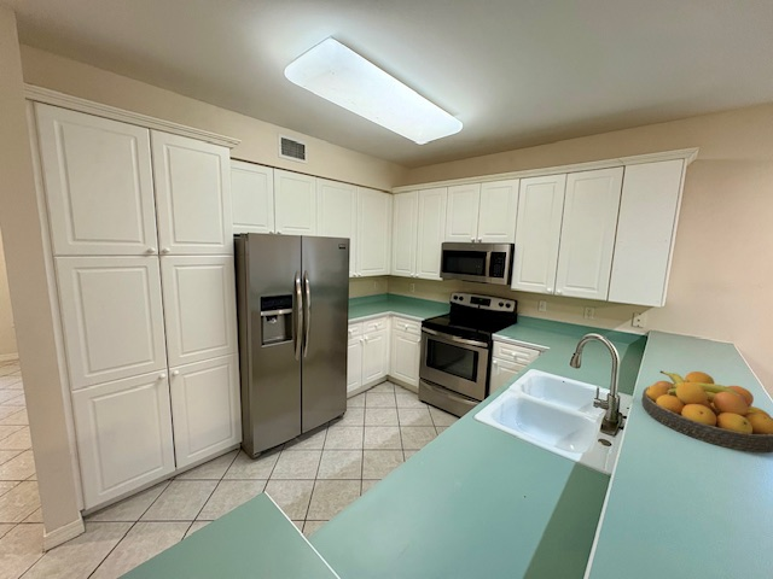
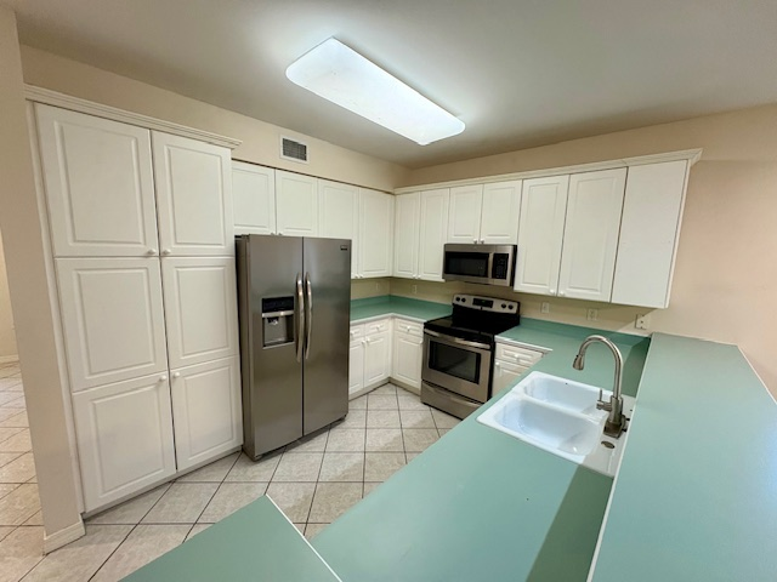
- fruit bowl [640,369,773,454]
